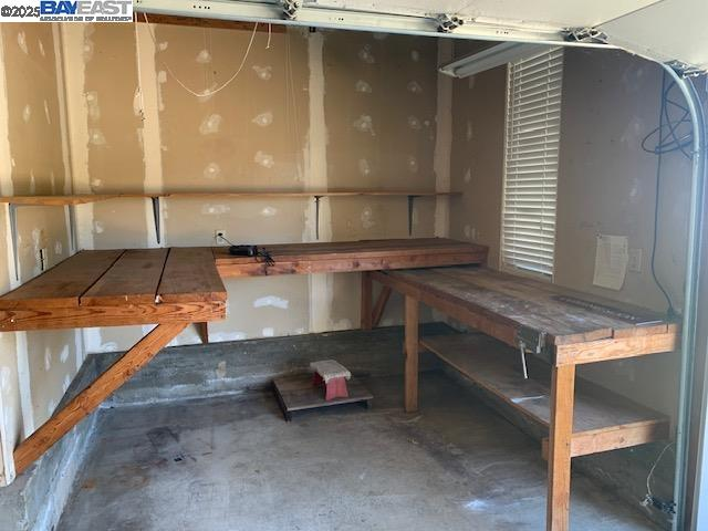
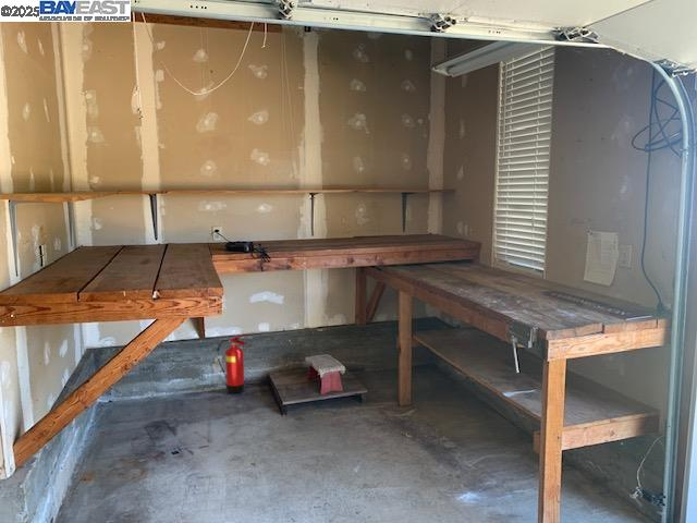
+ fire extinguisher [216,332,248,396]
